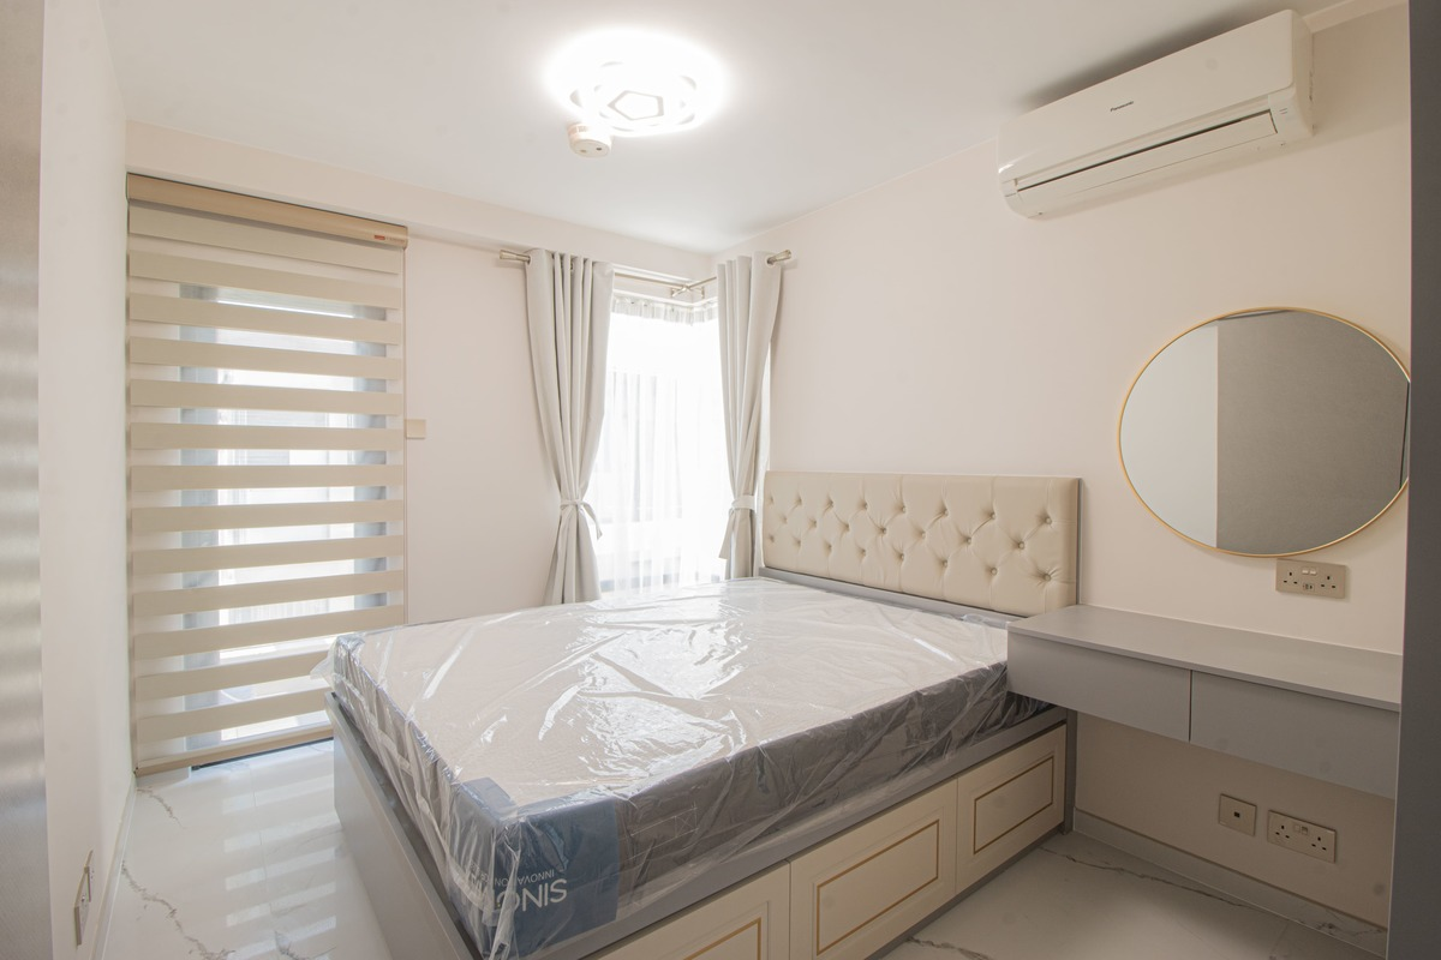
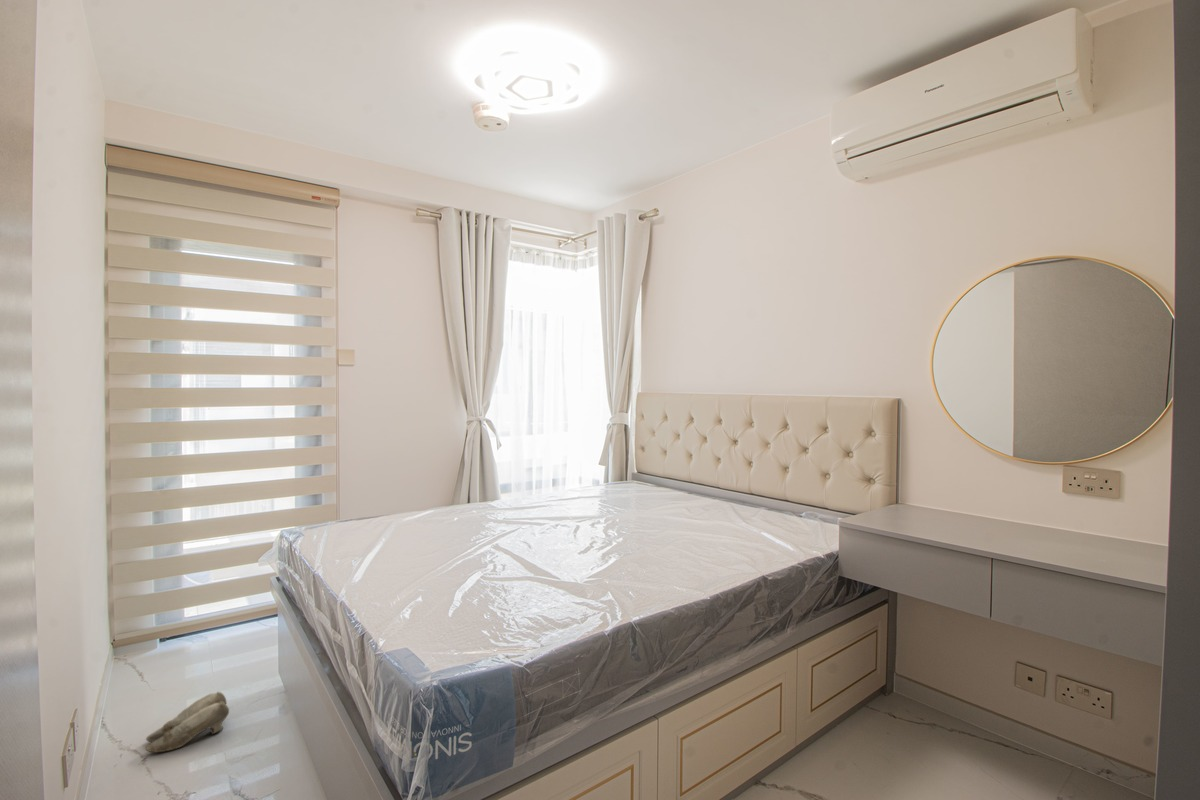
+ slippers [144,691,230,753]
